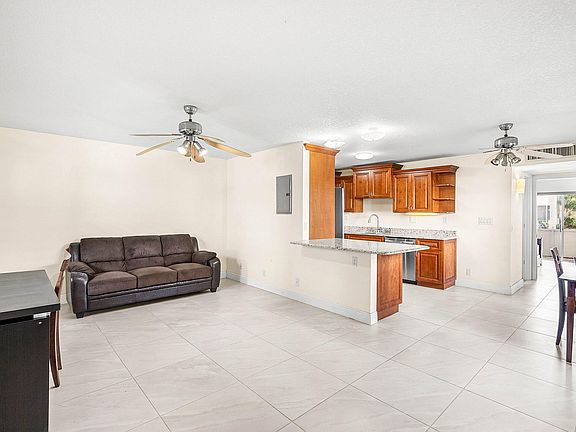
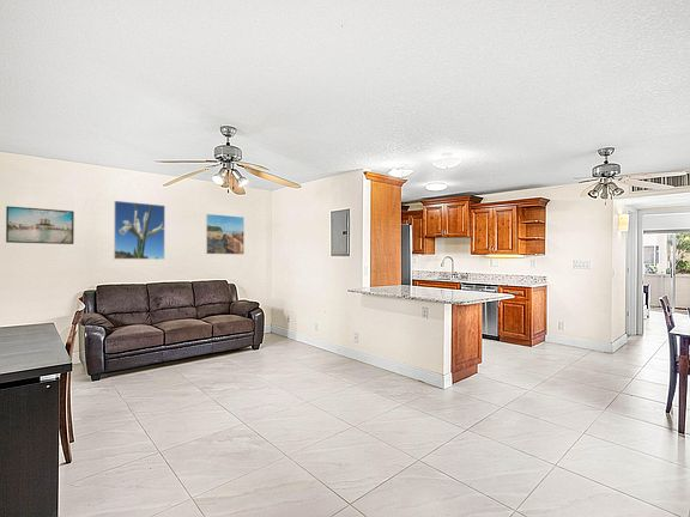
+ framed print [5,205,75,245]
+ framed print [113,200,167,261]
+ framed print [205,213,246,256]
